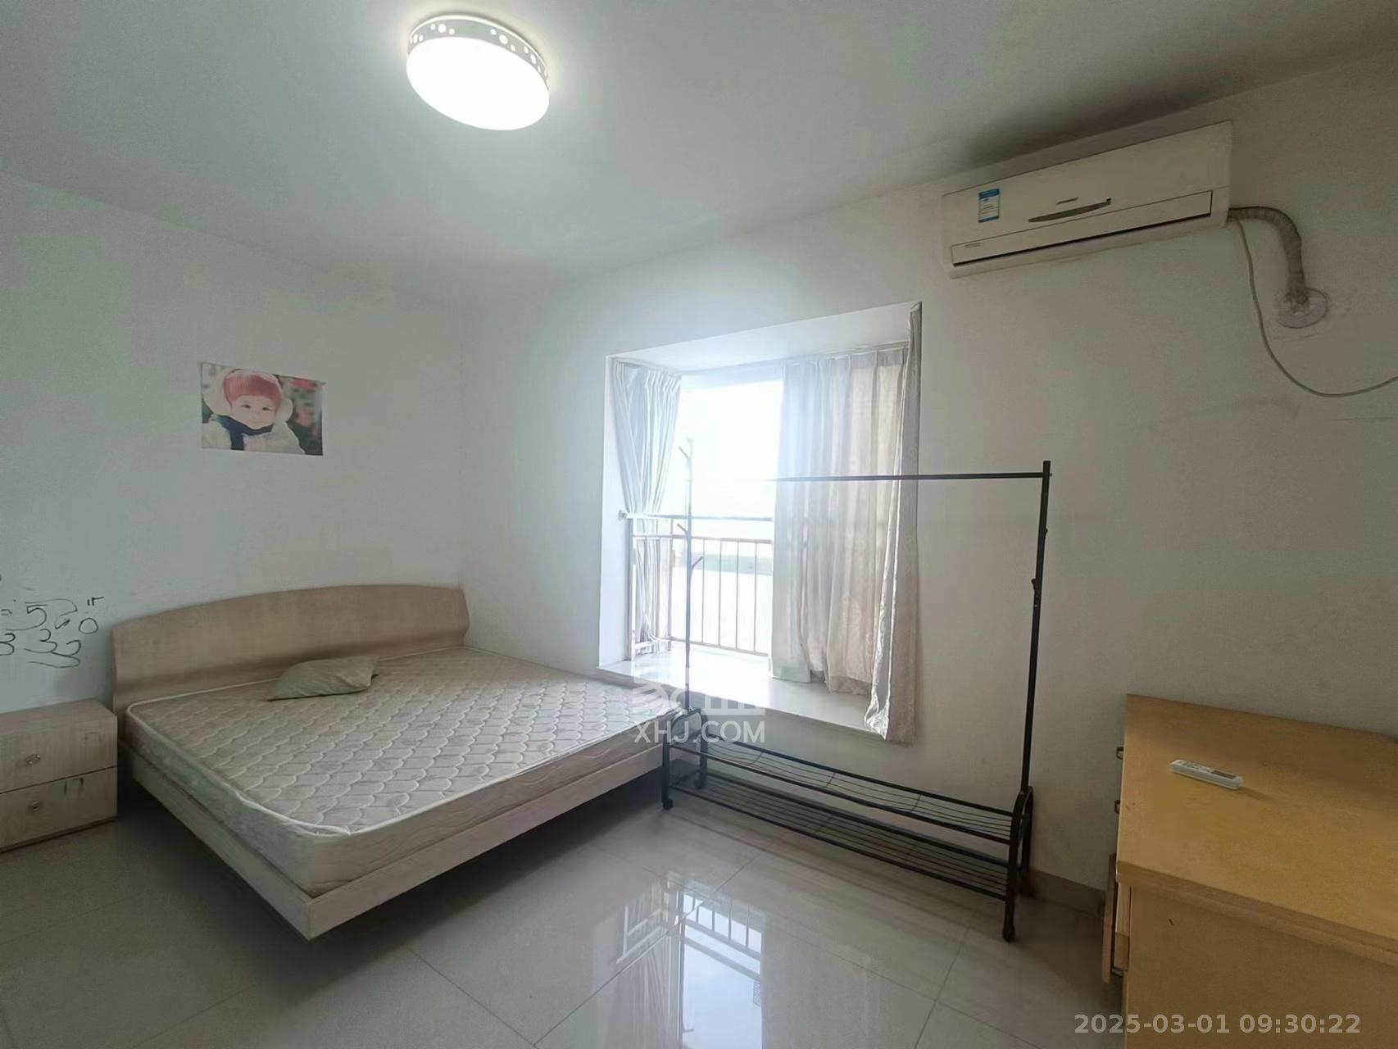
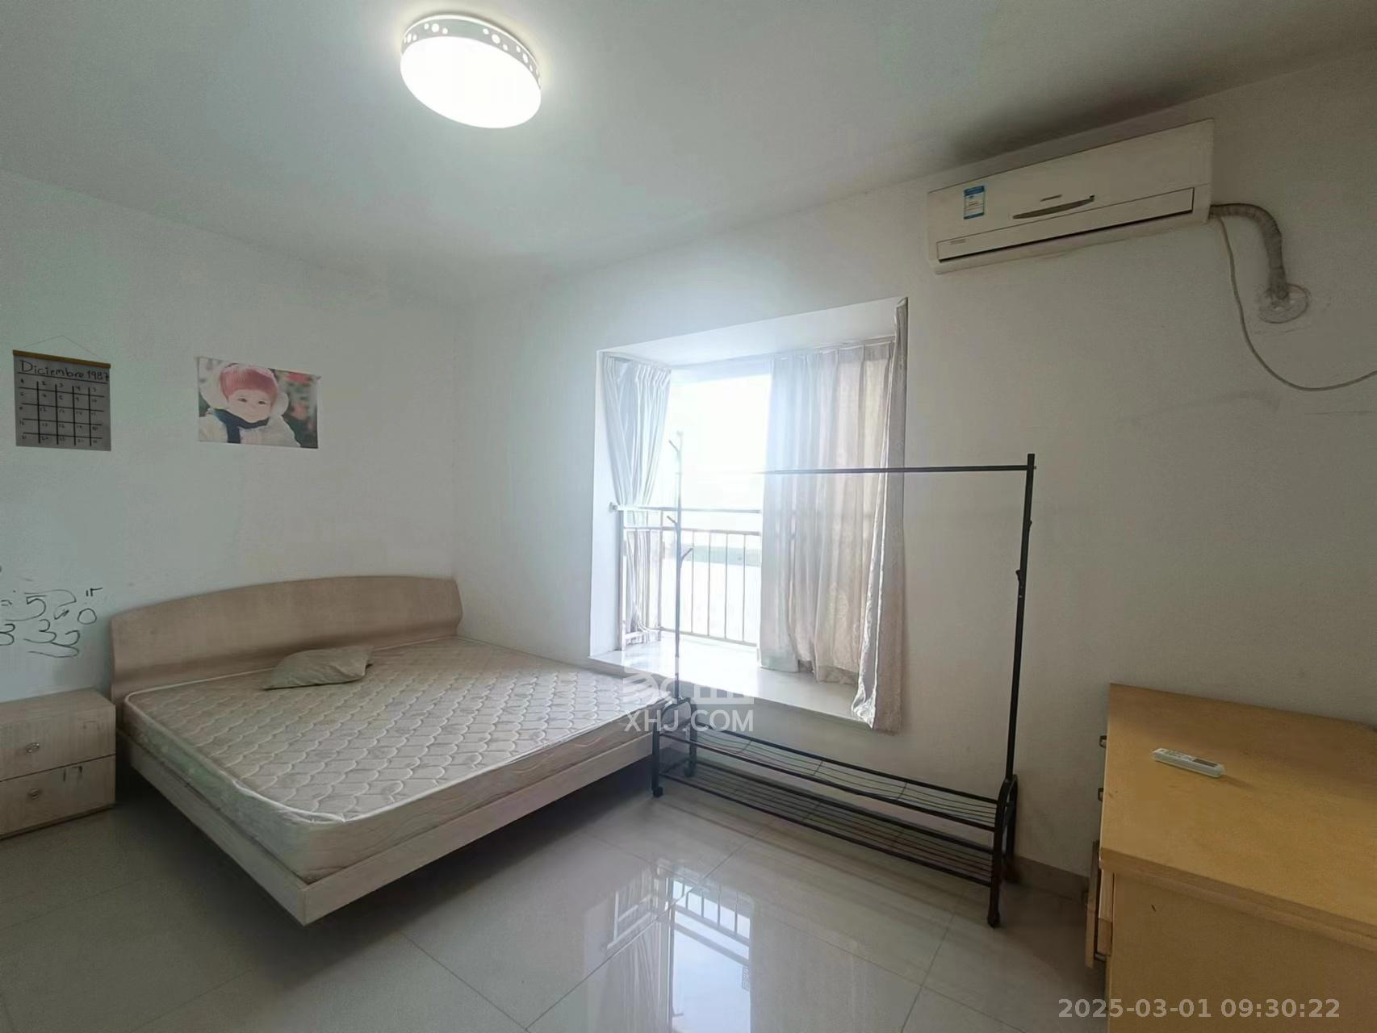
+ calendar [11,334,112,452]
